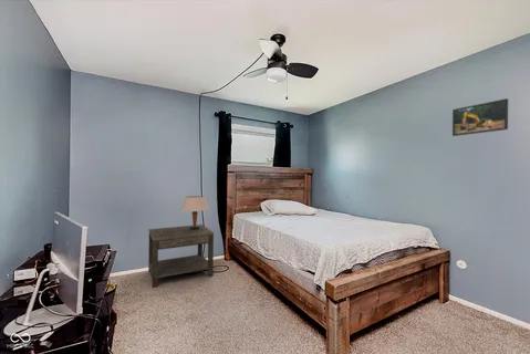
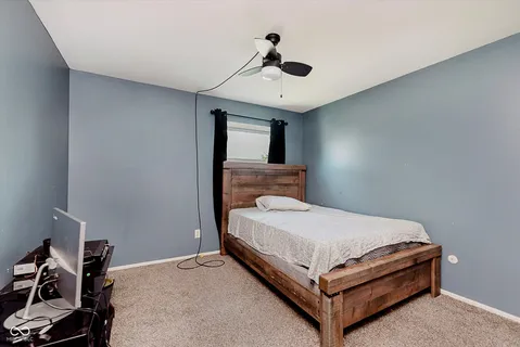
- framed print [451,97,509,137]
- table lamp [179,195,210,230]
- side table [147,223,215,289]
